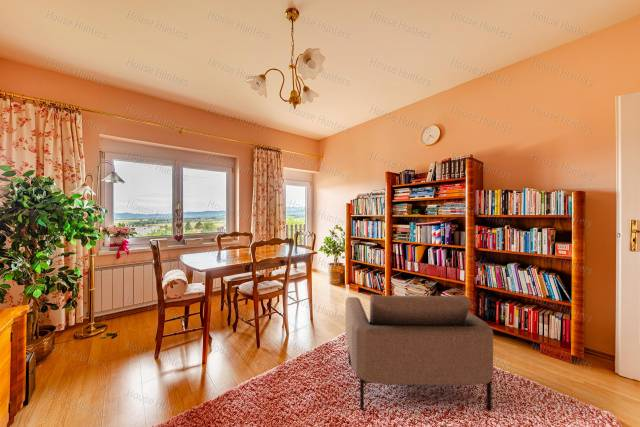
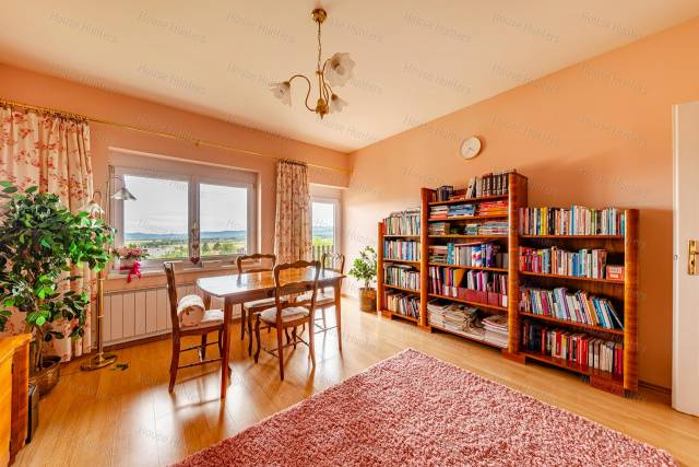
- armchair [345,294,494,412]
